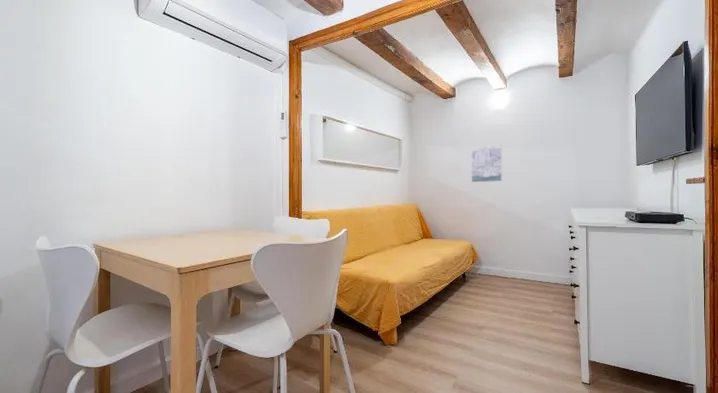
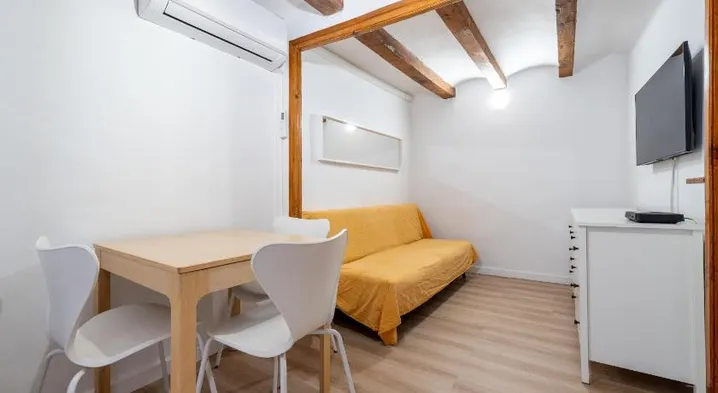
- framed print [470,144,503,183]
